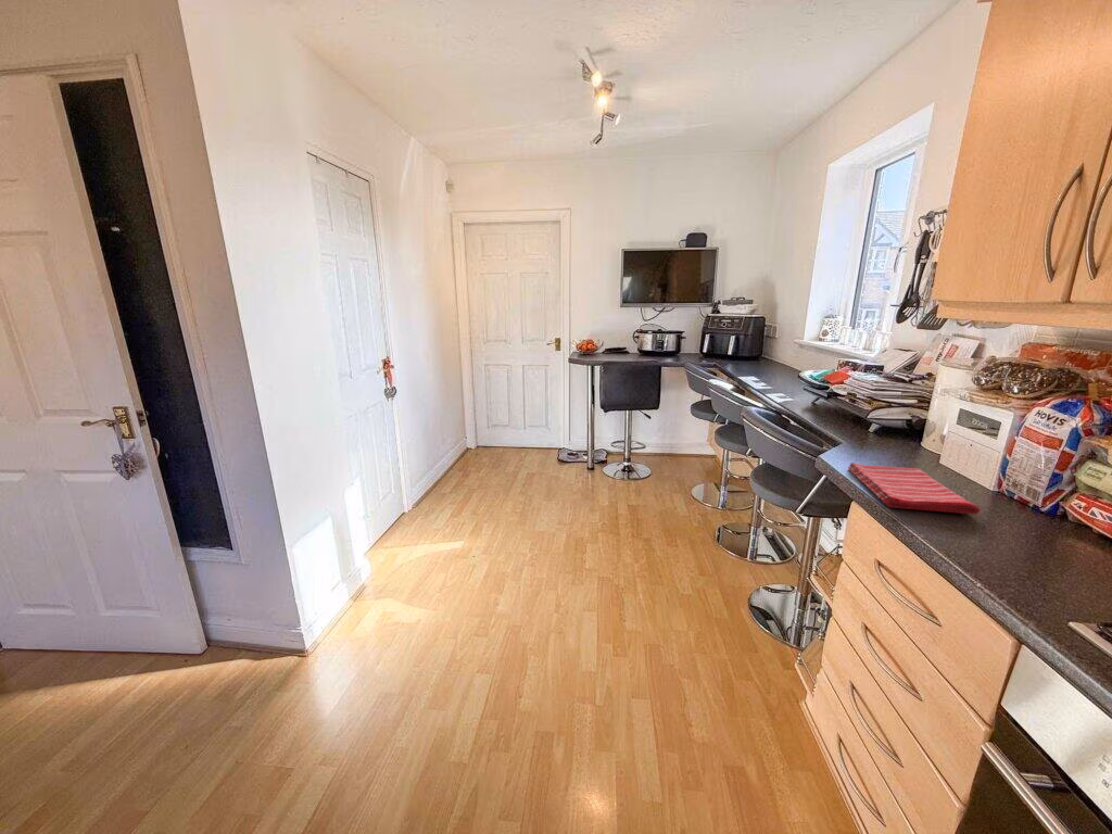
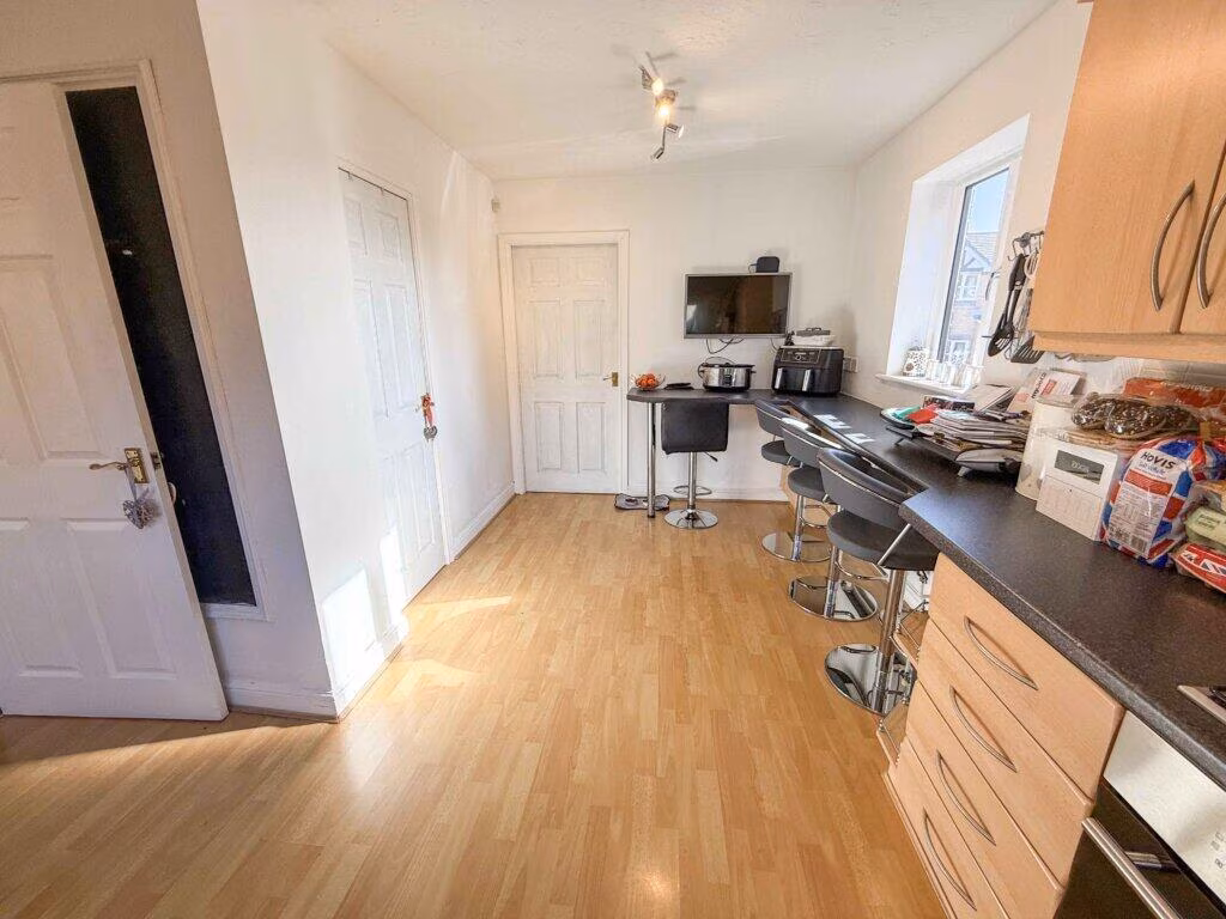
- dish towel [847,462,981,516]
